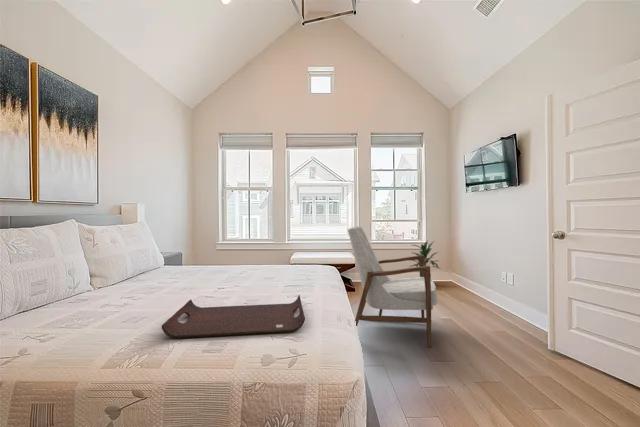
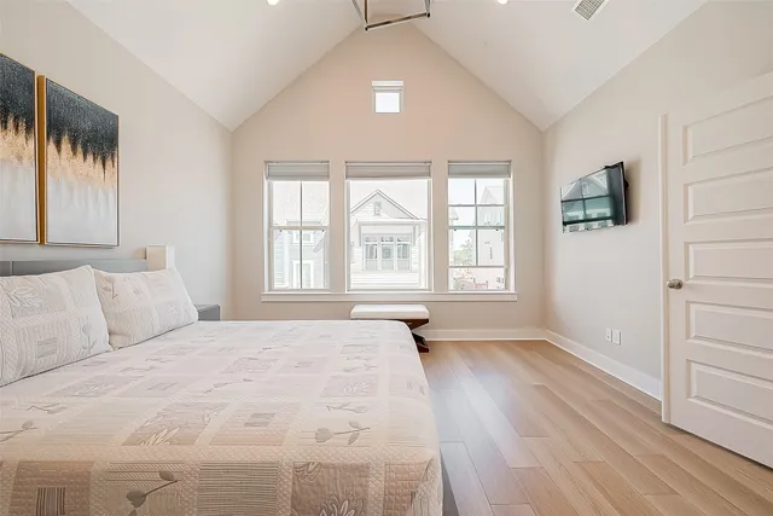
- armchair [346,225,438,348]
- serving tray [161,294,306,339]
- indoor plant [407,239,443,275]
